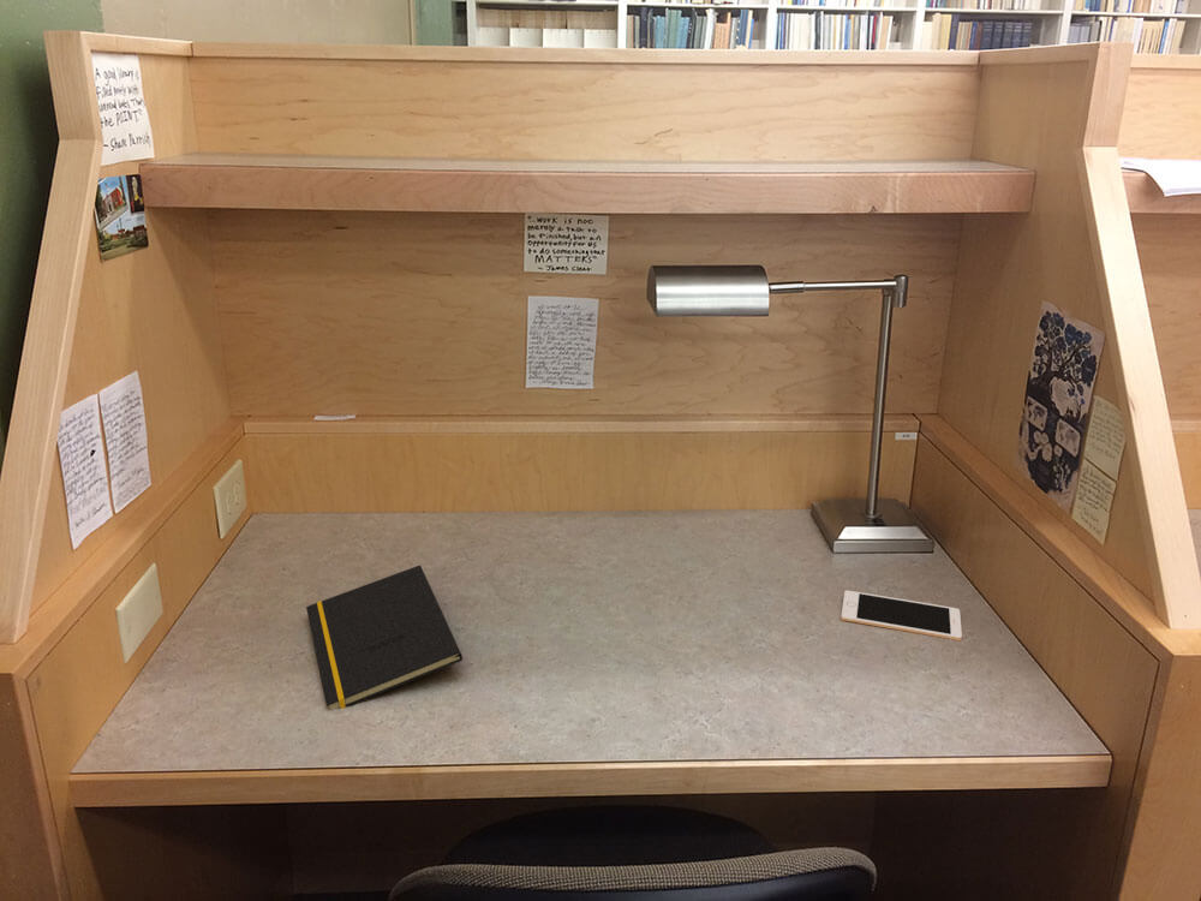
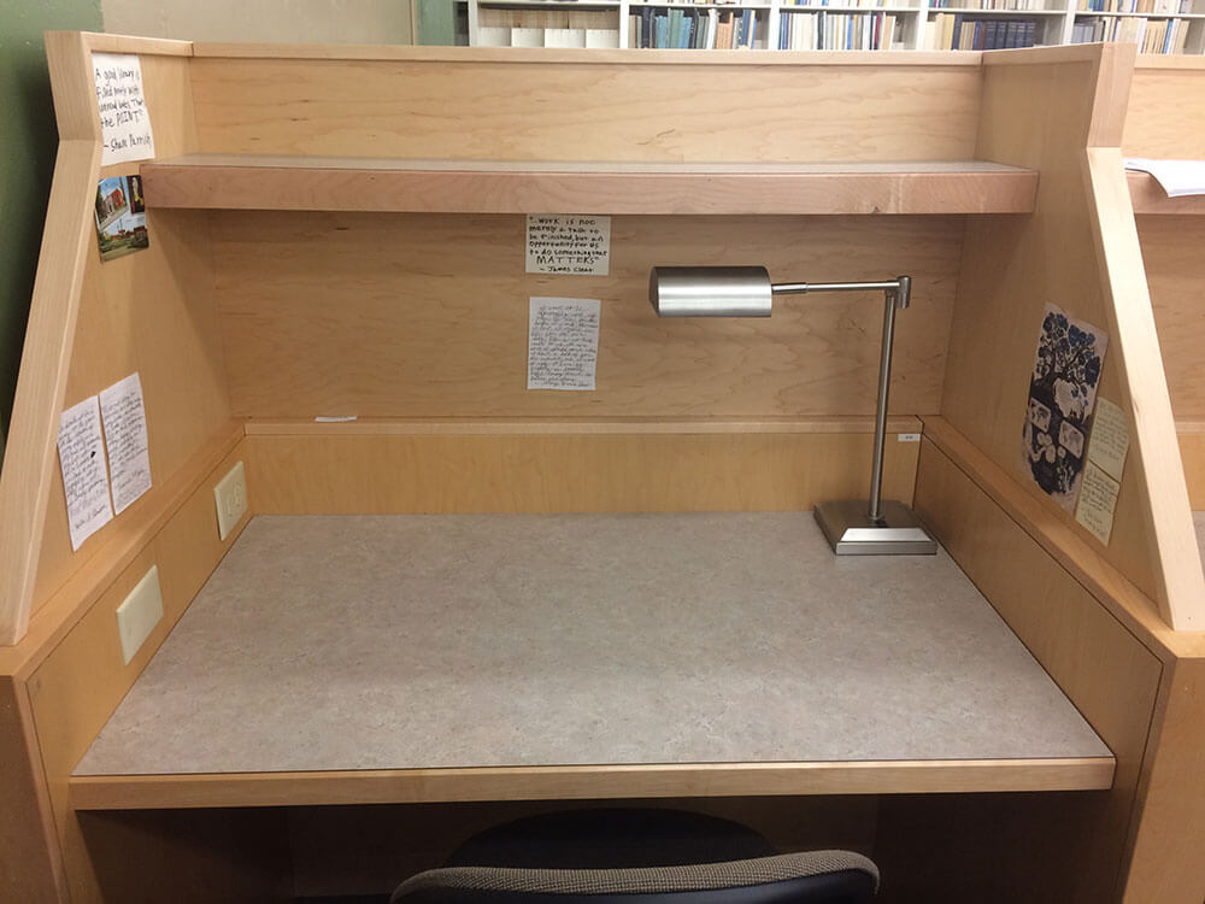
- notepad [305,565,464,710]
- cell phone [839,590,963,642]
